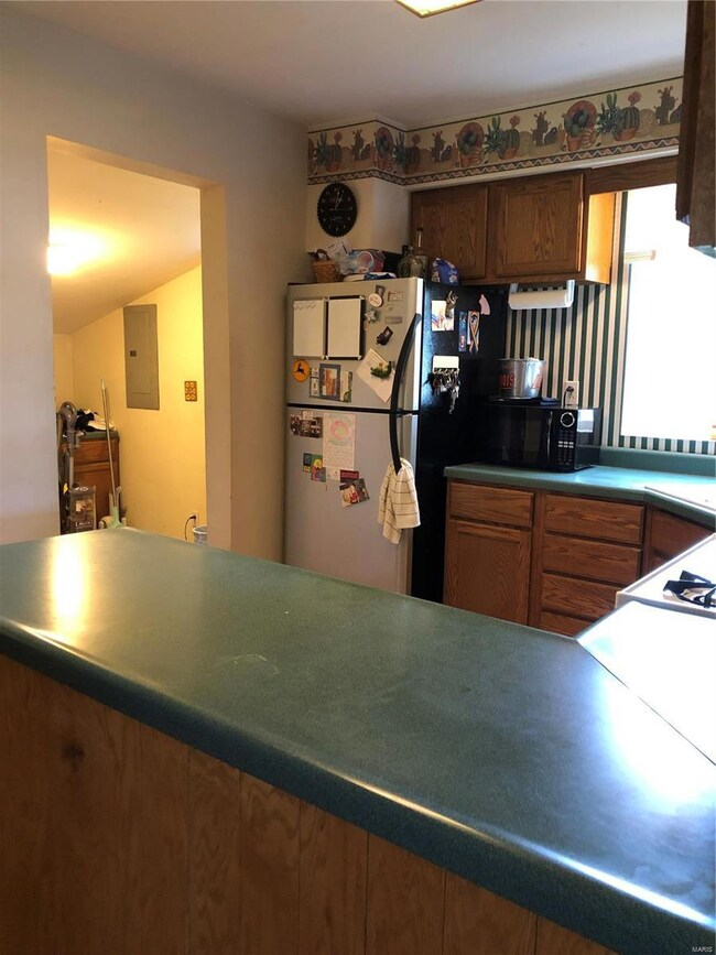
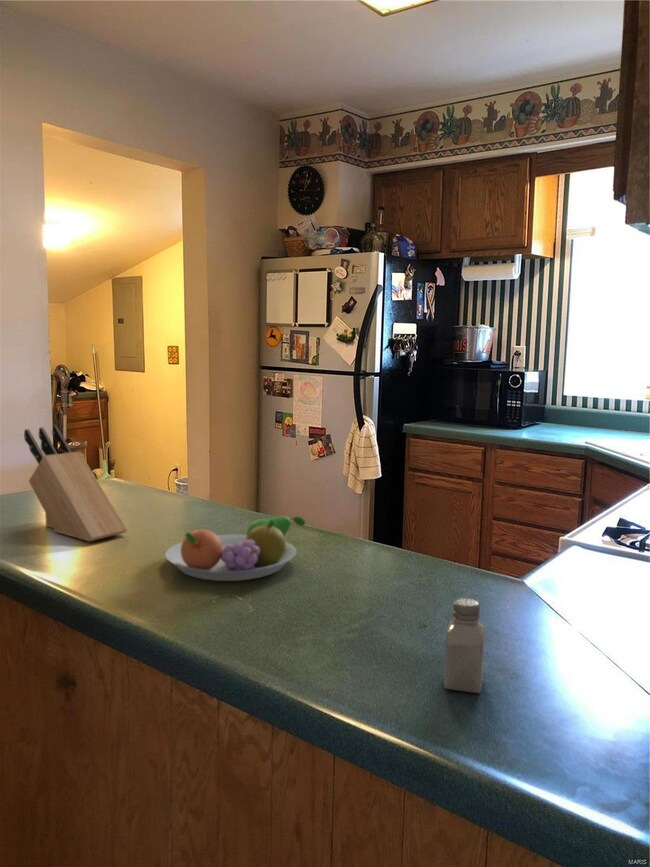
+ knife block [23,424,128,542]
+ saltshaker [443,597,486,694]
+ fruit bowl [164,515,306,582]
